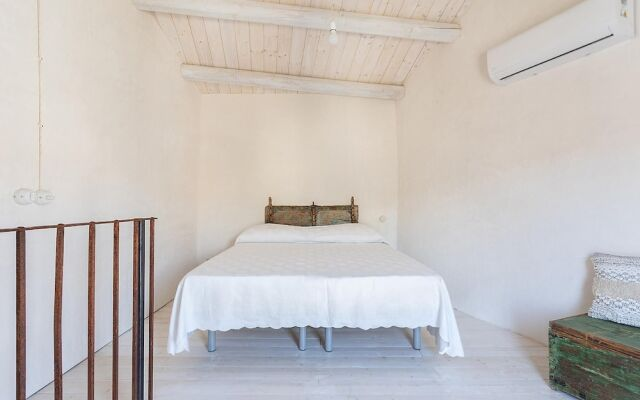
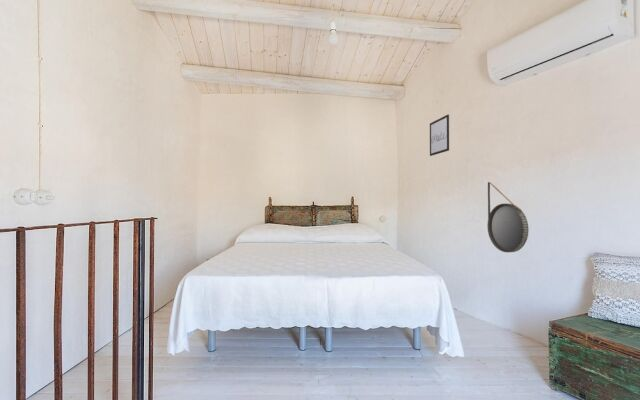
+ wall art [429,113,450,157]
+ home mirror [486,181,530,253]
